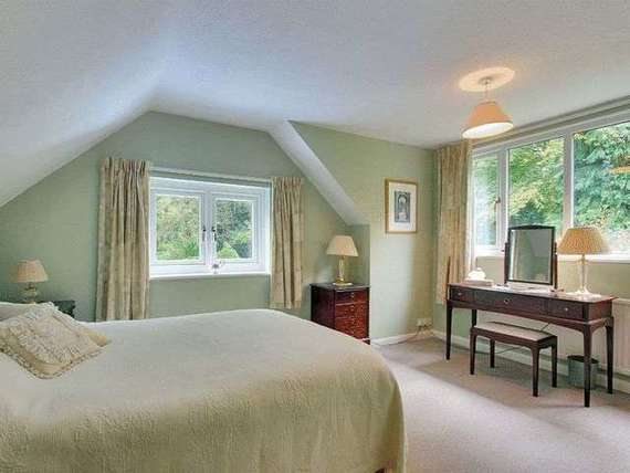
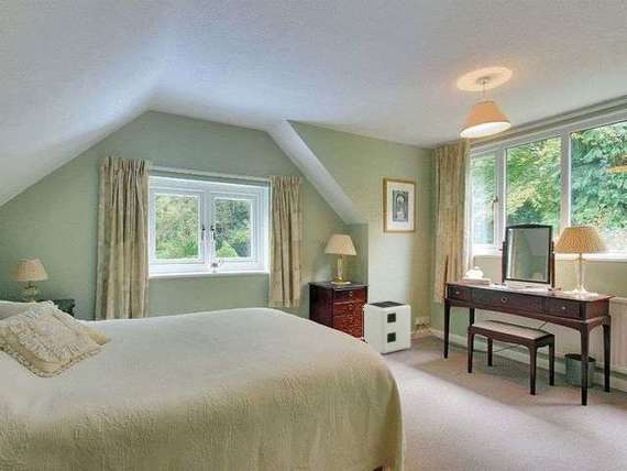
+ air purifier [362,299,411,354]
